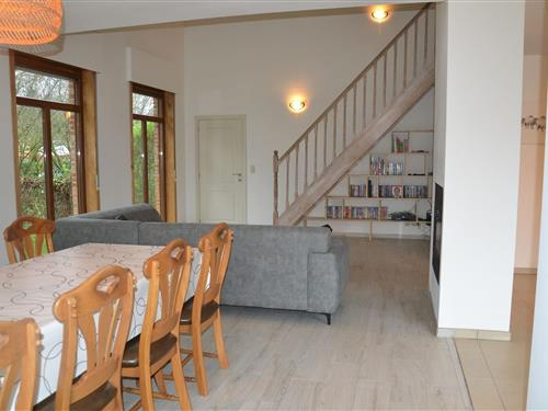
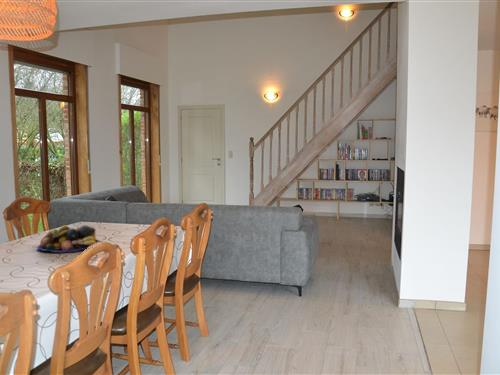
+ fruit bowl [37,224,101,253]
